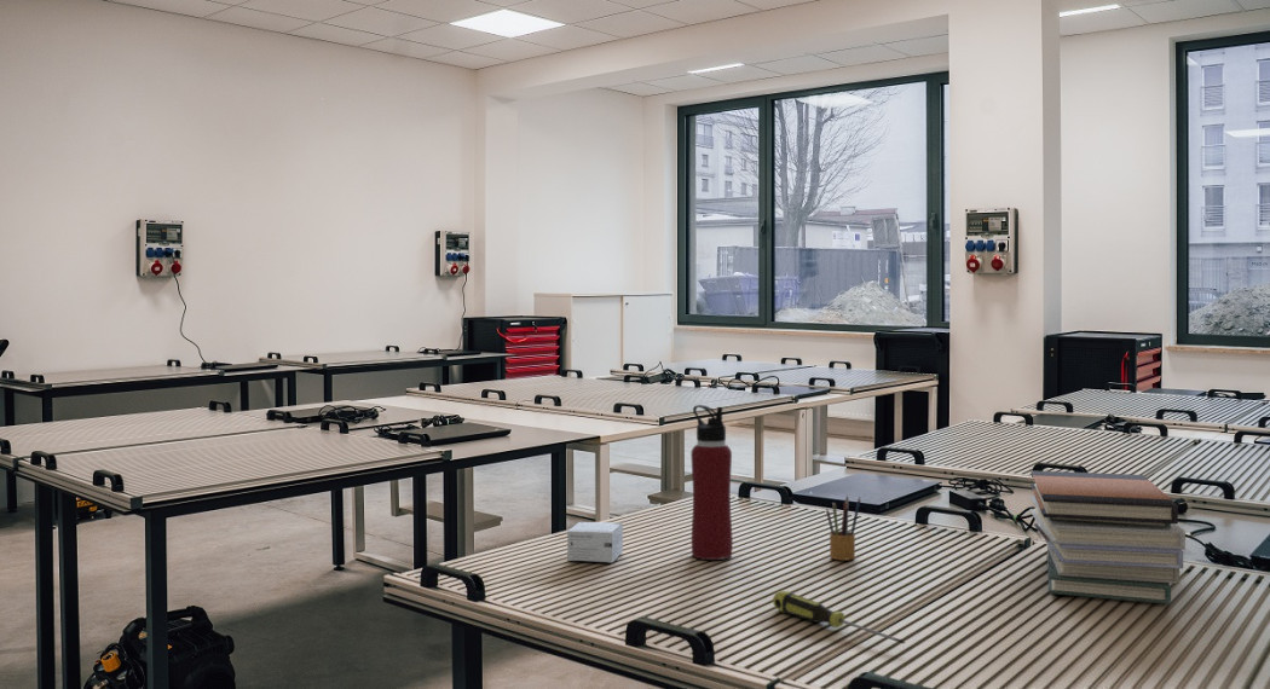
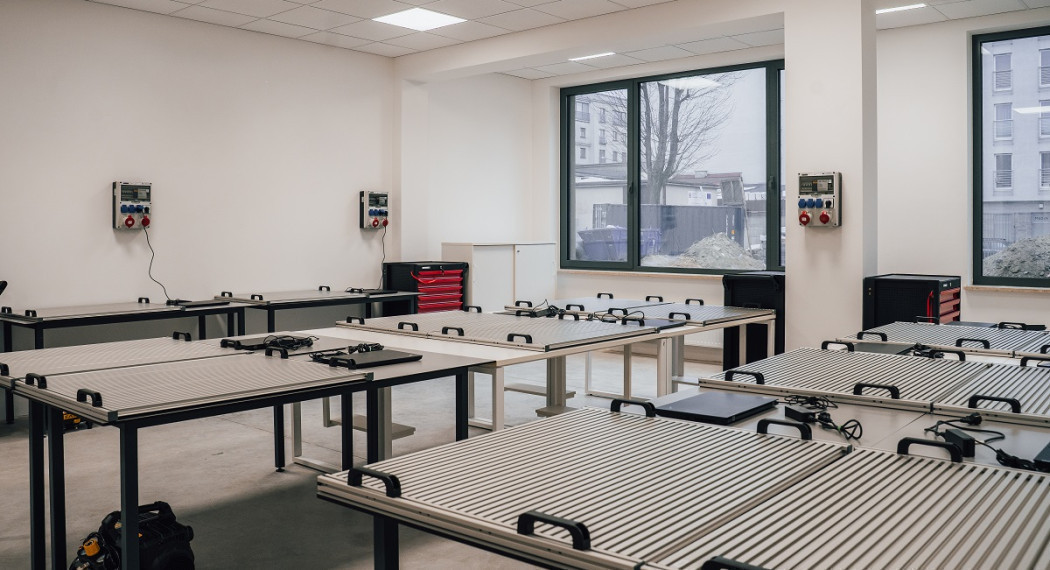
- book stack [1029,469,1187,606]
- pencil box [825,493,861,562]
- small box [566,521,624,563]
- screwdriver [772,590,906,644]
- water bottle [689,404,734,561]
